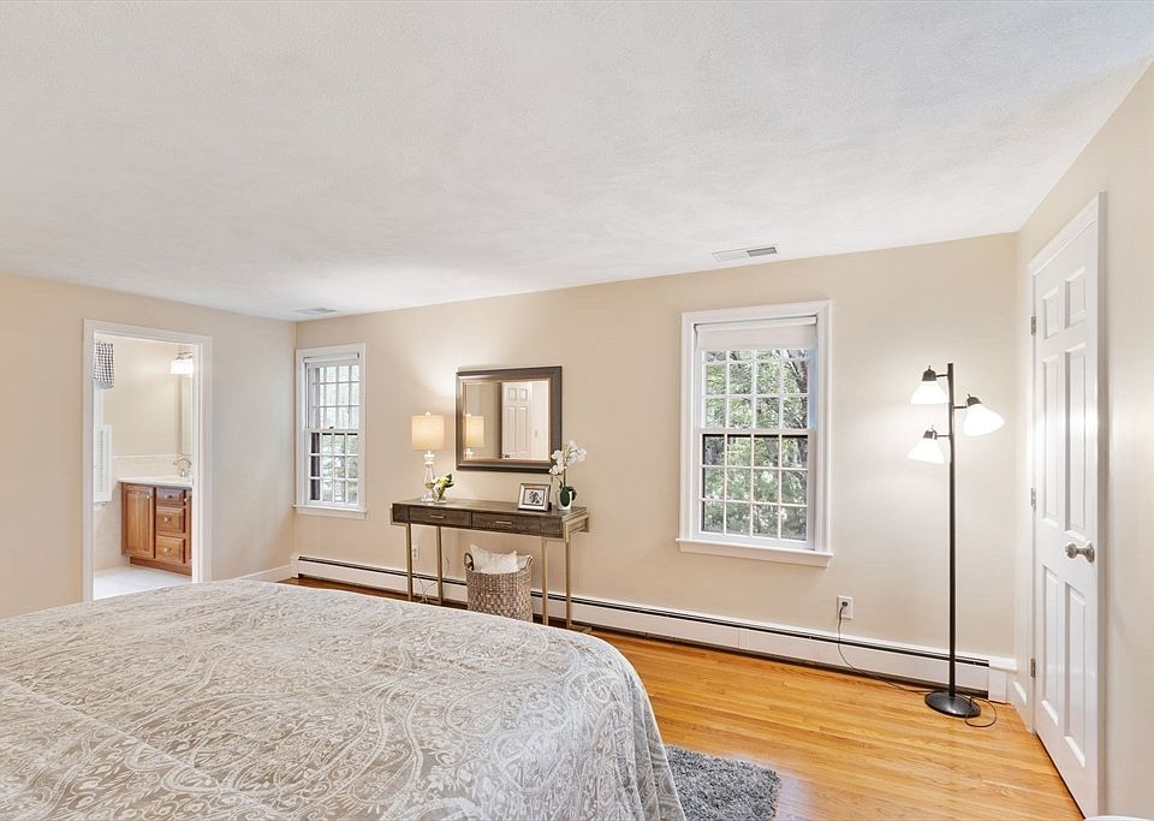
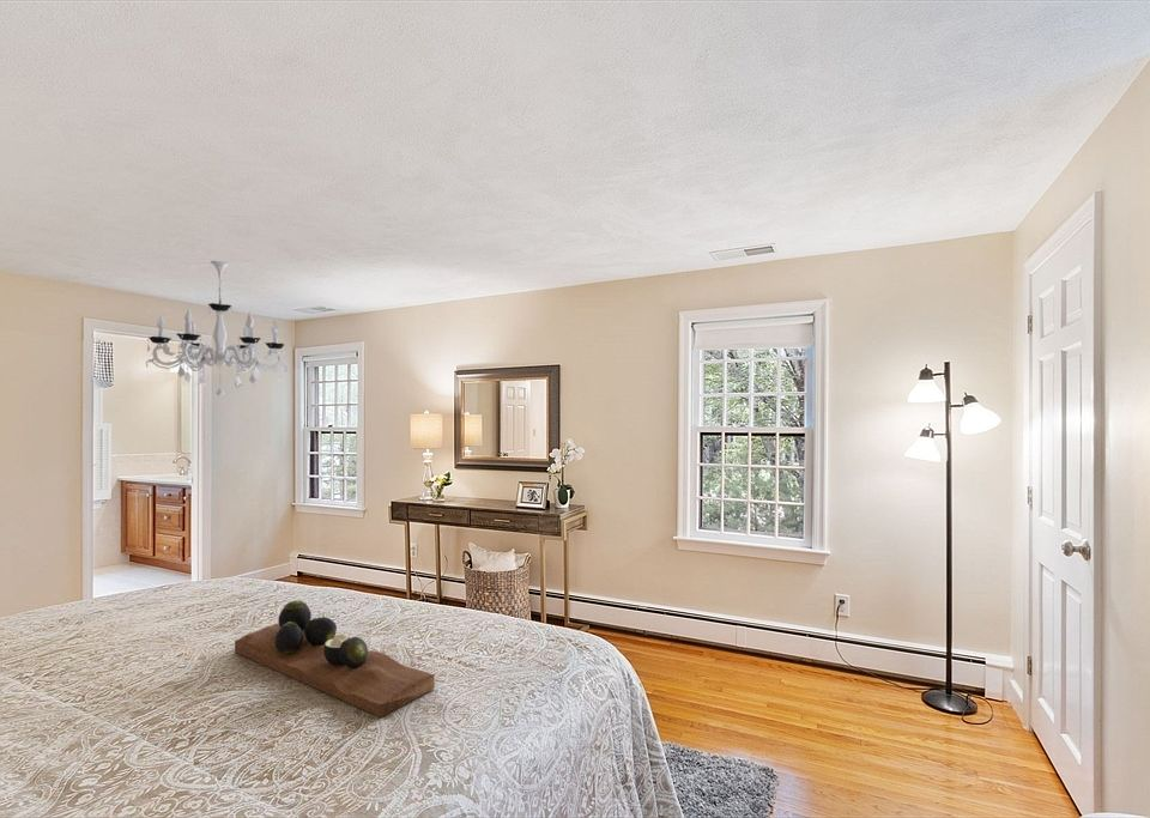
+ chandelier [145,260,288,399]
+ decorative tray [234,599,436,719]
